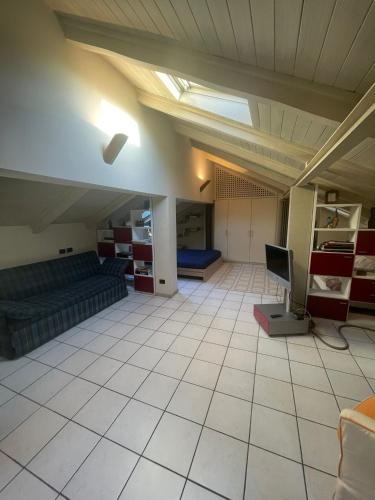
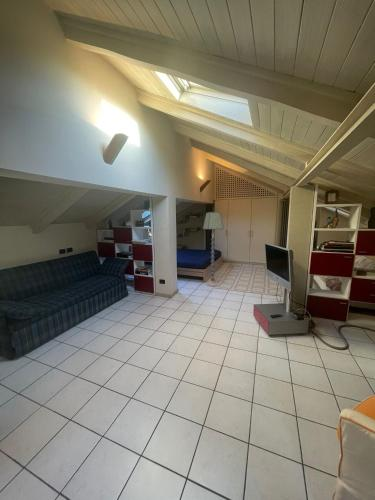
+ floor lamp [202,211,225,287]
